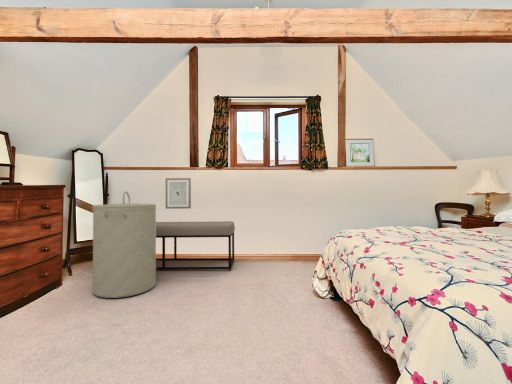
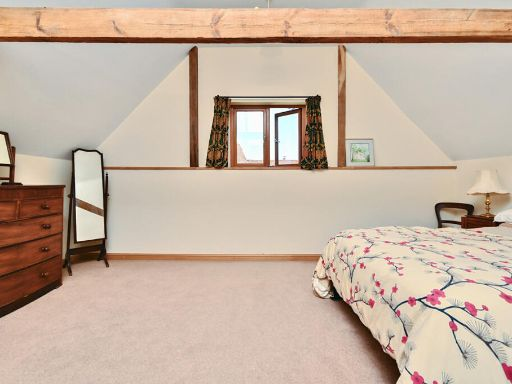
- wall art [165,177,192,210]
- bench [156,220,236,271]
- laundry hamper [91,190,157,299]
